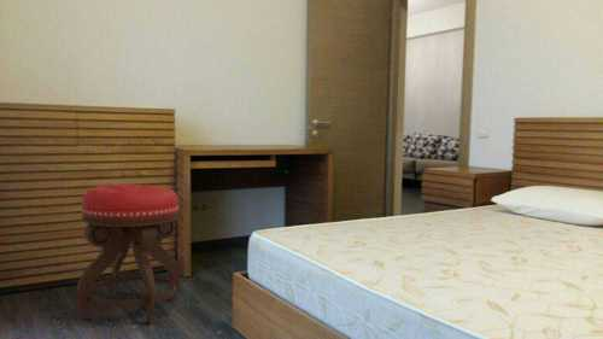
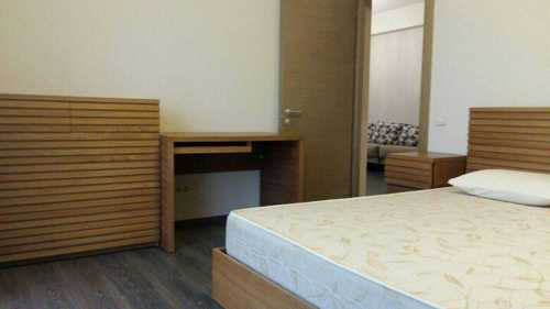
- stool [76,182,182,325]
